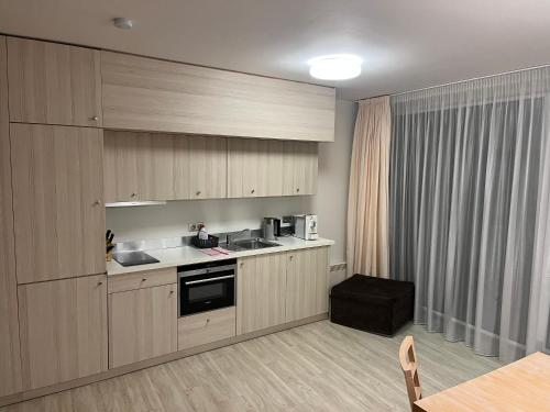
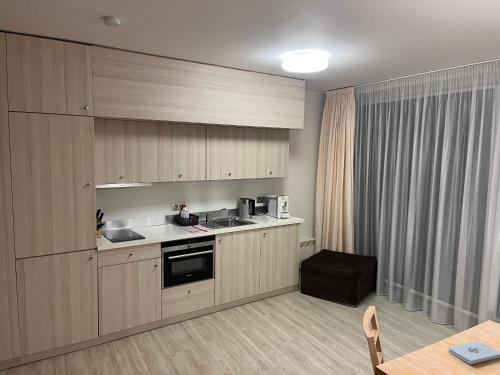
+ notepad [447,340,500,365]
